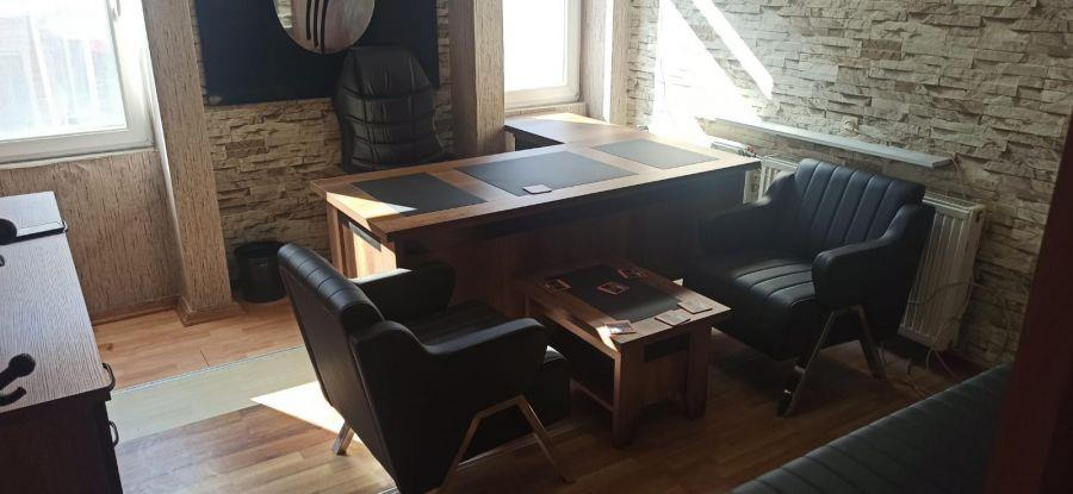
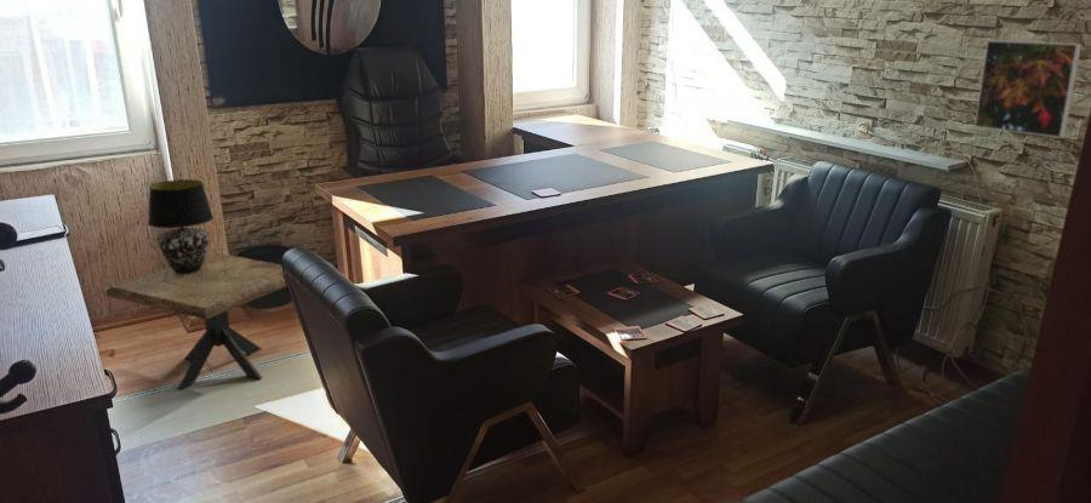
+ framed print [973,39,1084,139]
+ side table [104,252,287,390]
+ table lamp [147,178,215,274]
